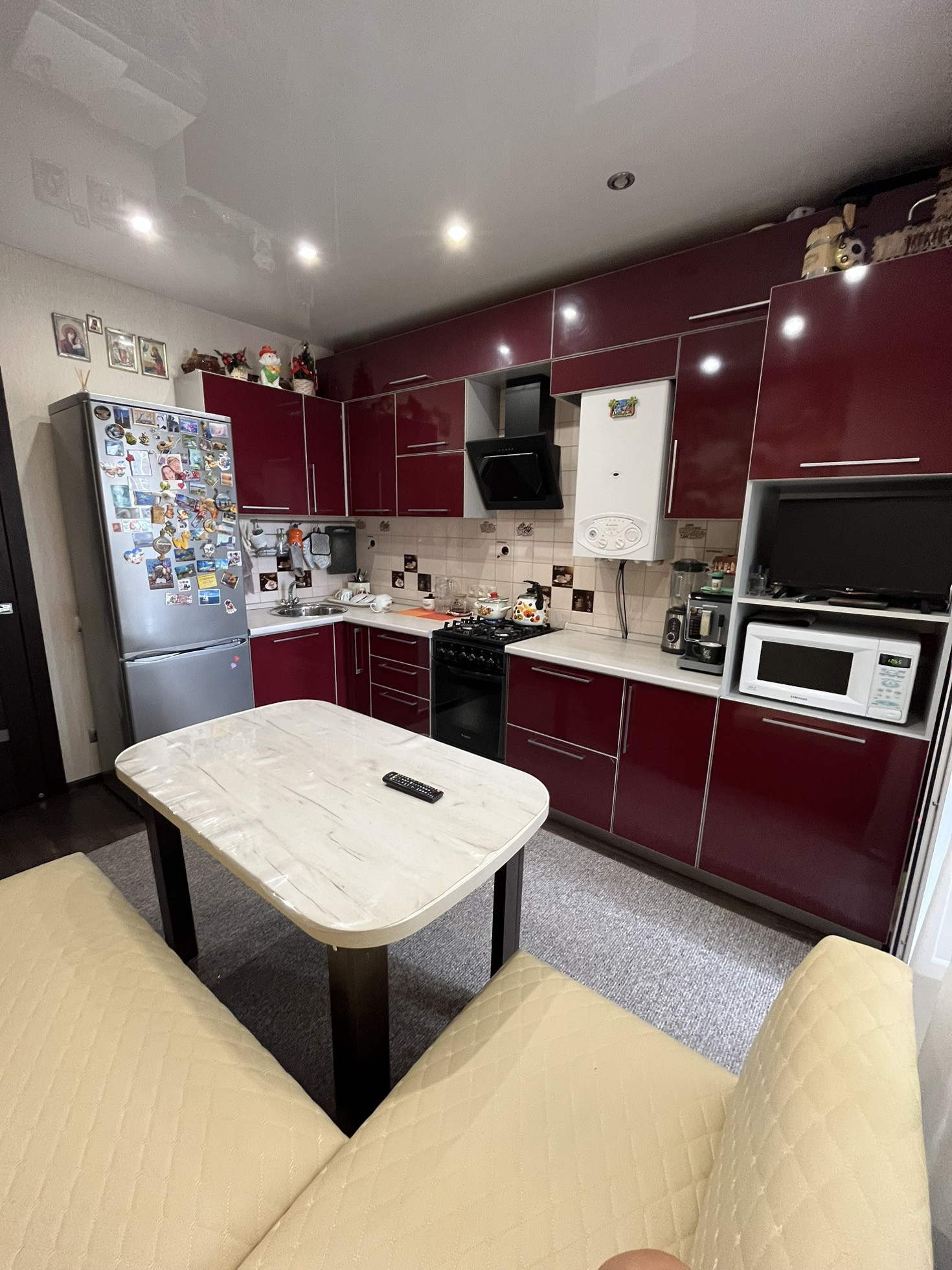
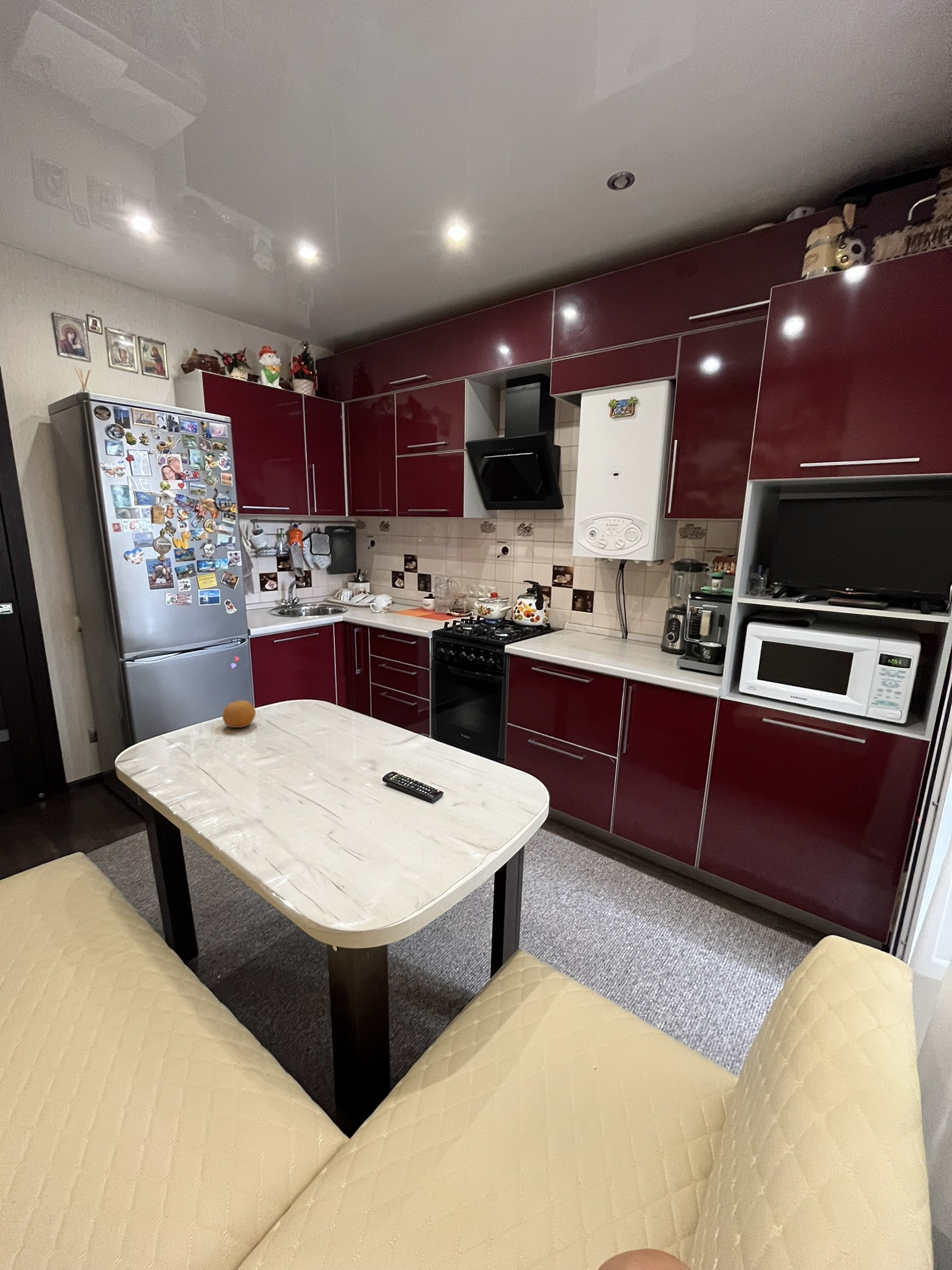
+ fruit [221,700,256,728]
